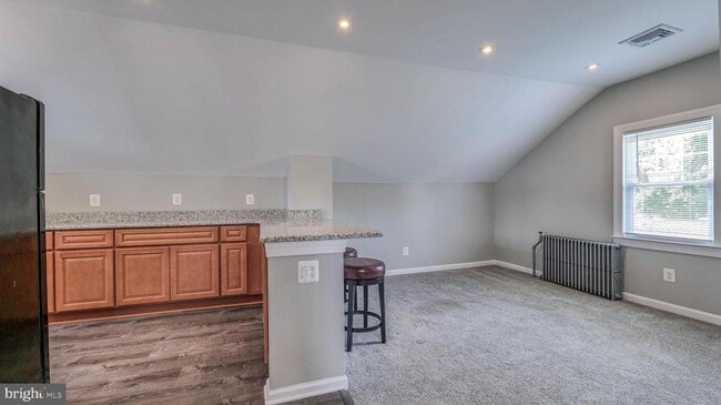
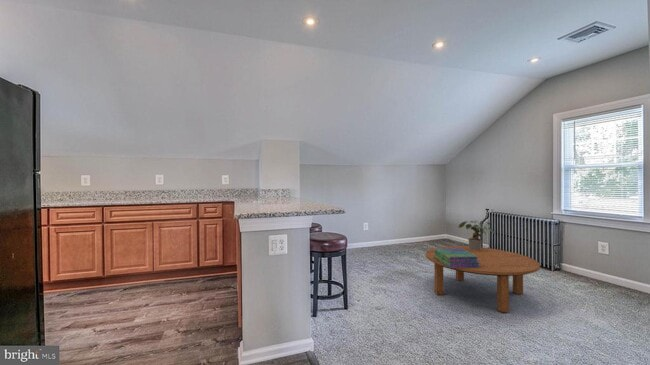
+ coffee table [425,245,541,313]
+ potted plant [458,219,496,251]
+ stack of books [433,248,480,268]
